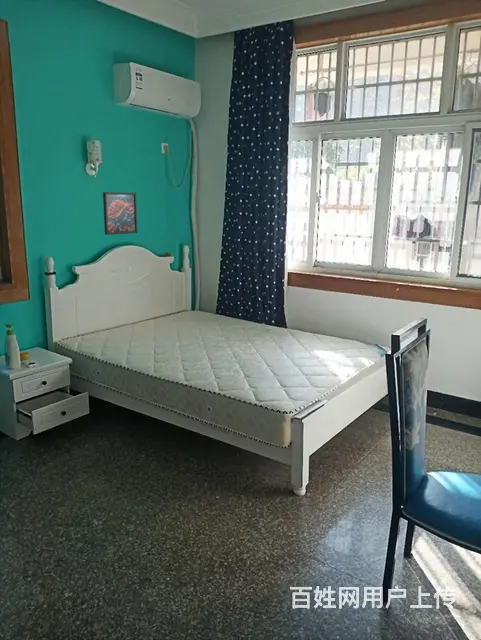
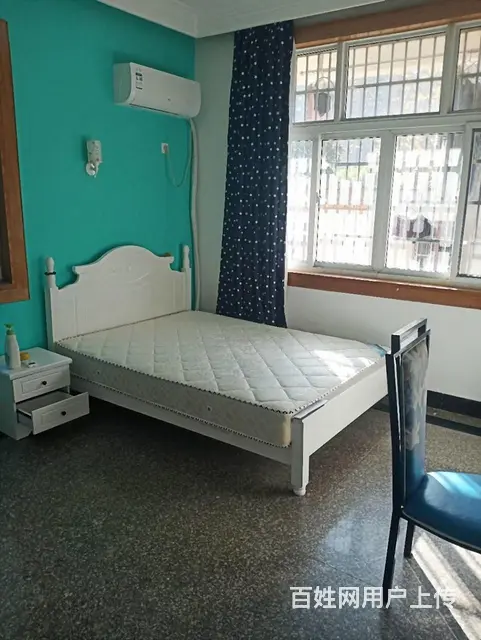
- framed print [102,191,138,236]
